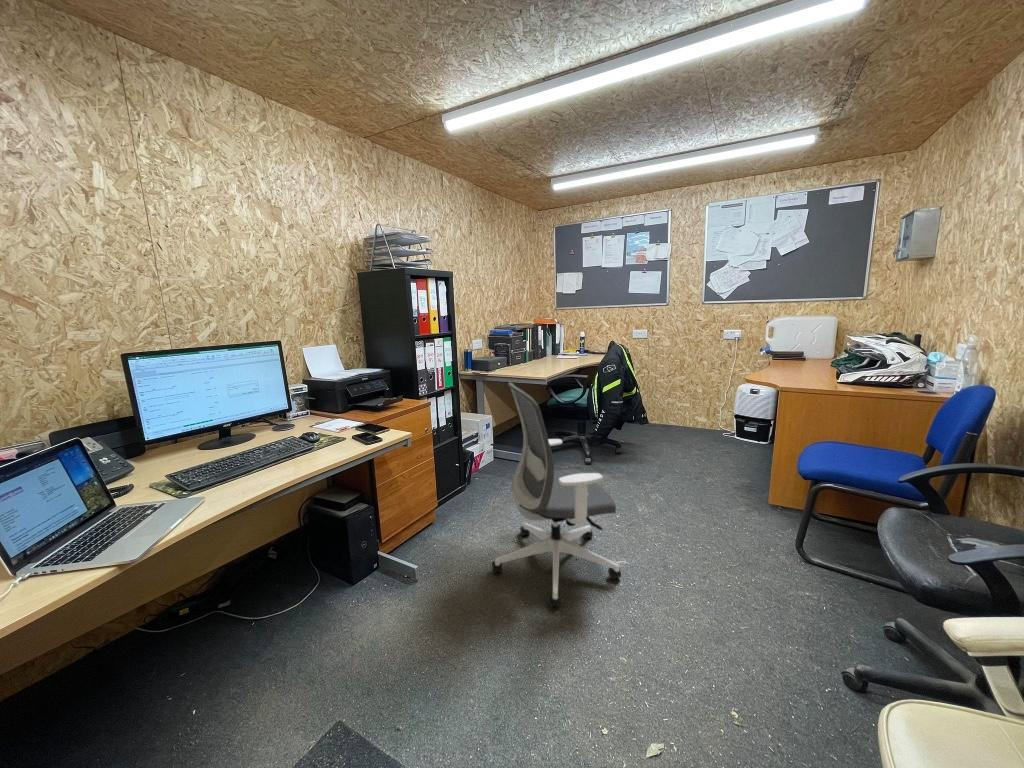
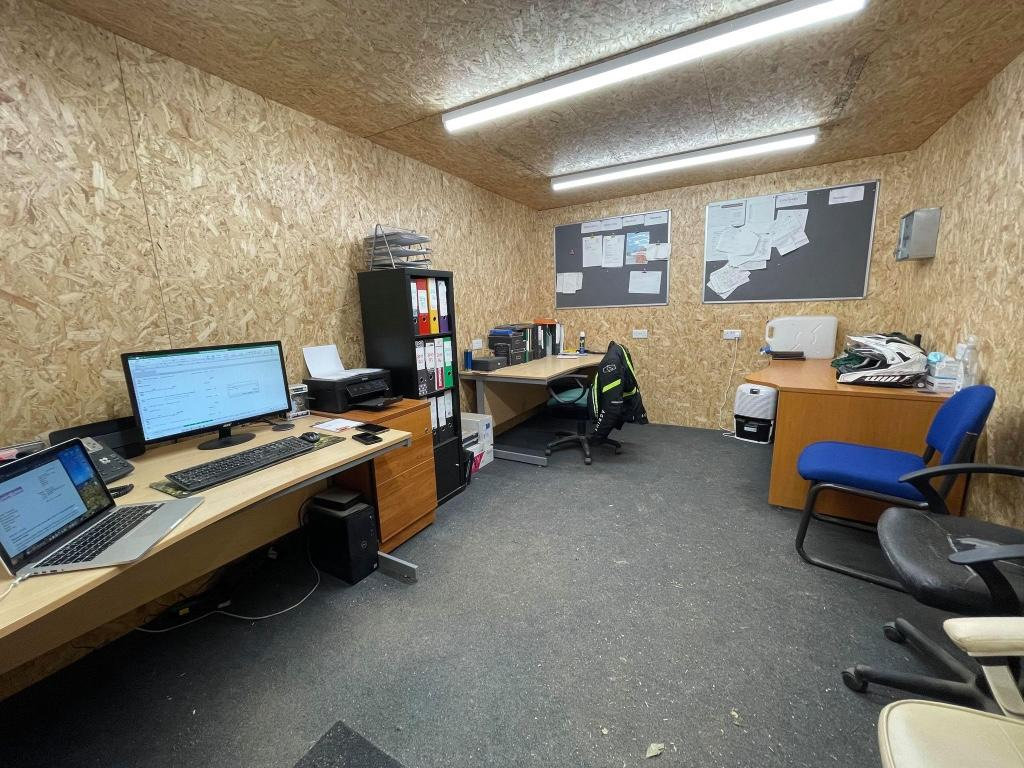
- office chair [491,381,622,608]
